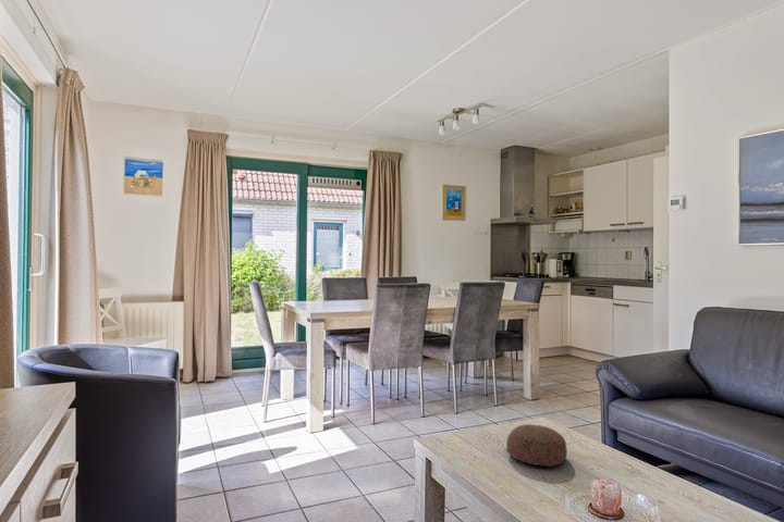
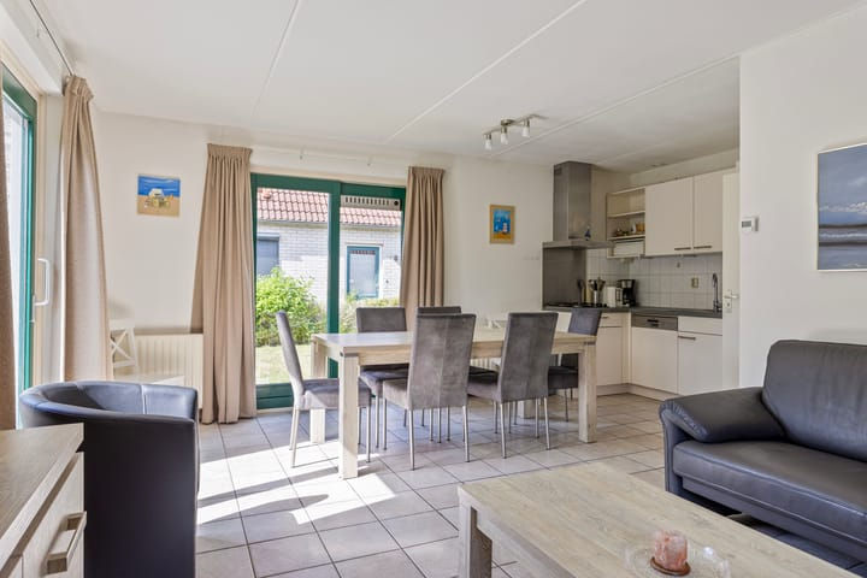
- decorative bowl [505,423,568,469]
